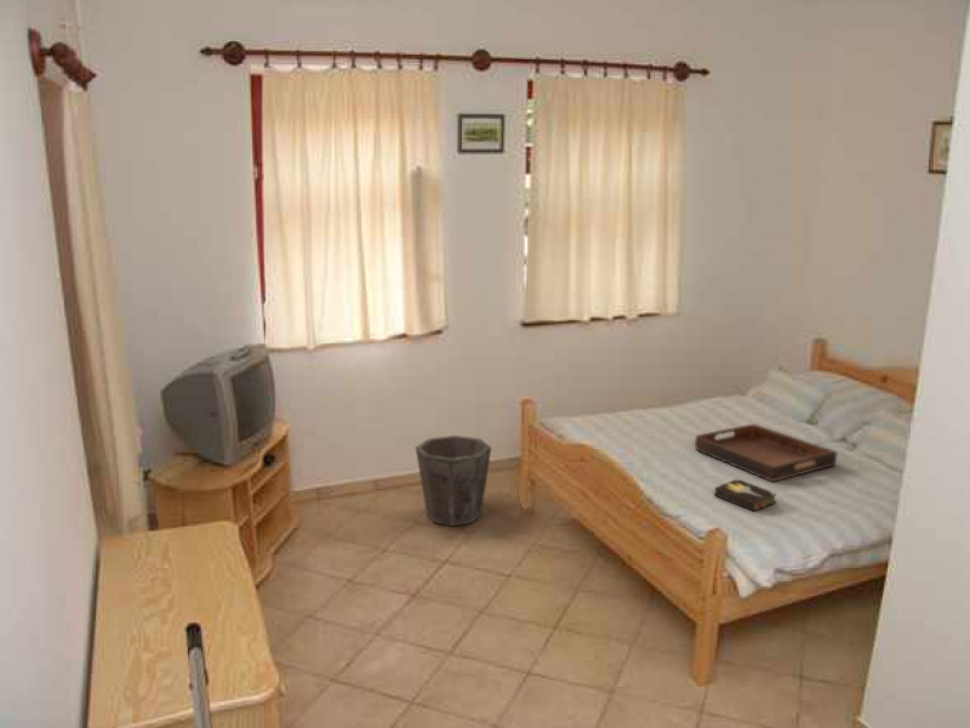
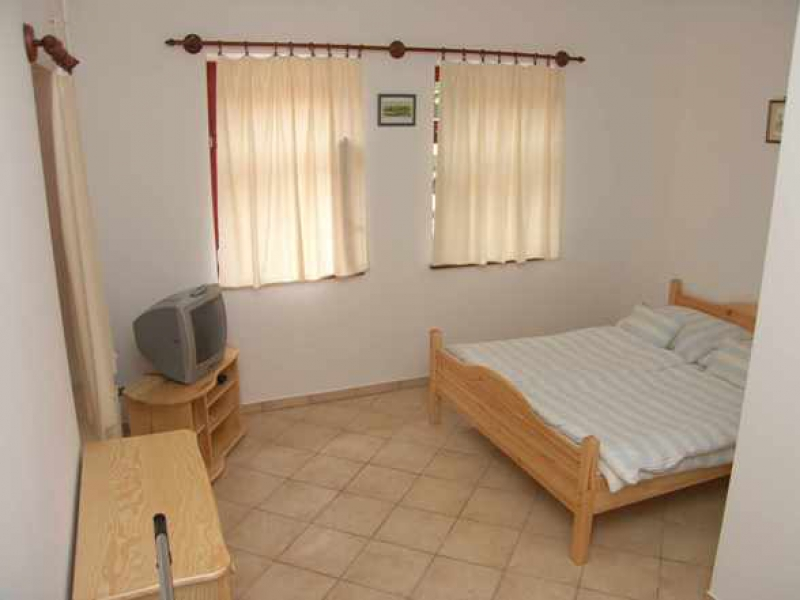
- waste bin [415,434,492,528]
- serving tray [694,422,839,483]
- hardback book [714,477,778,512]
